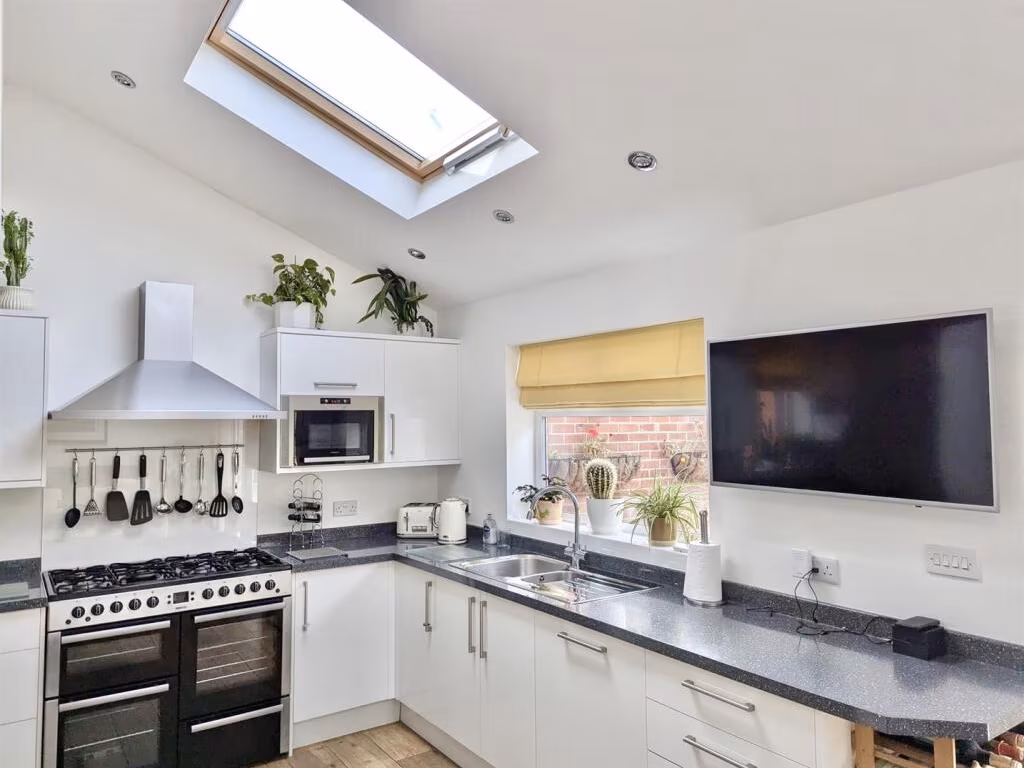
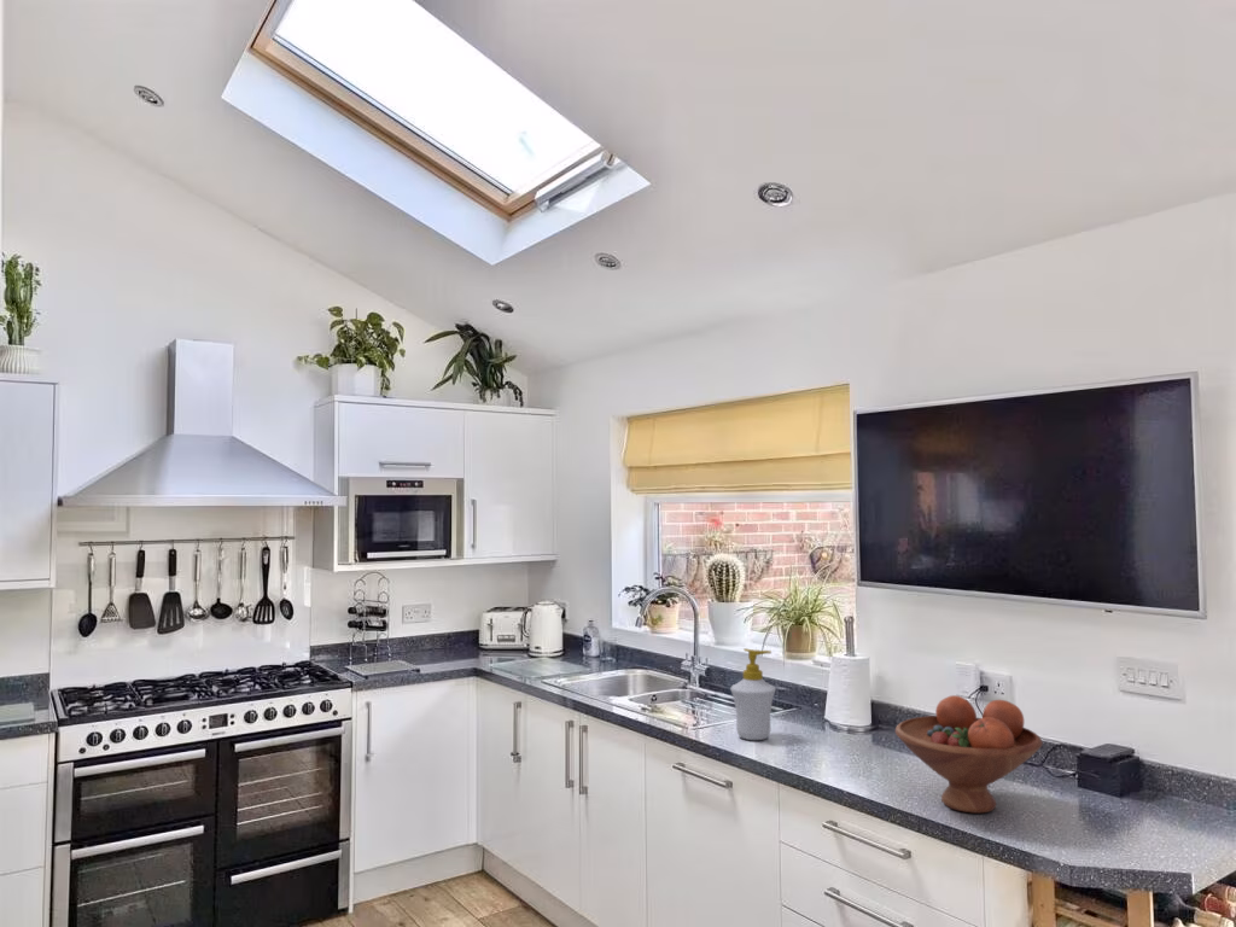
+ soap bottle [729,647,777,741]
+ fruit bowl [894,694,1044,815]
